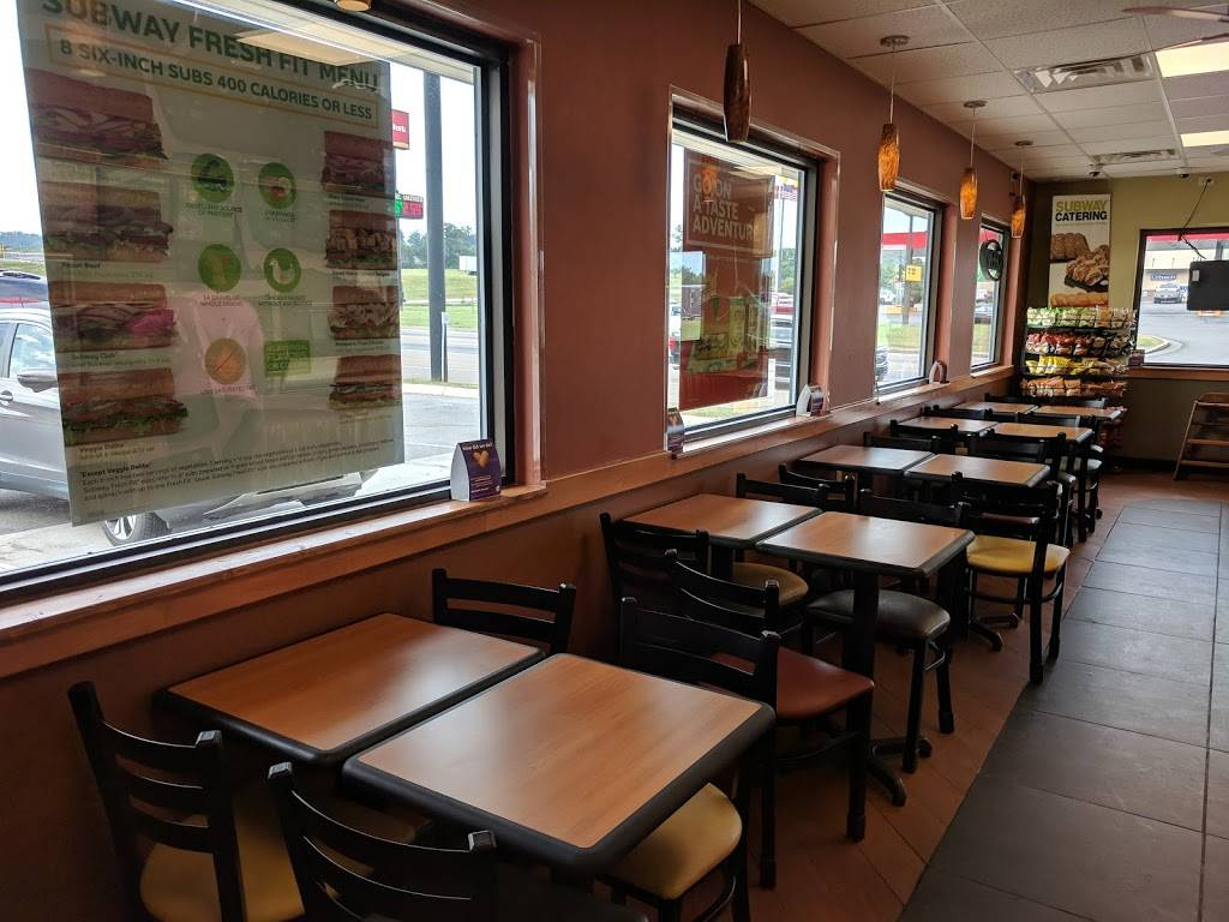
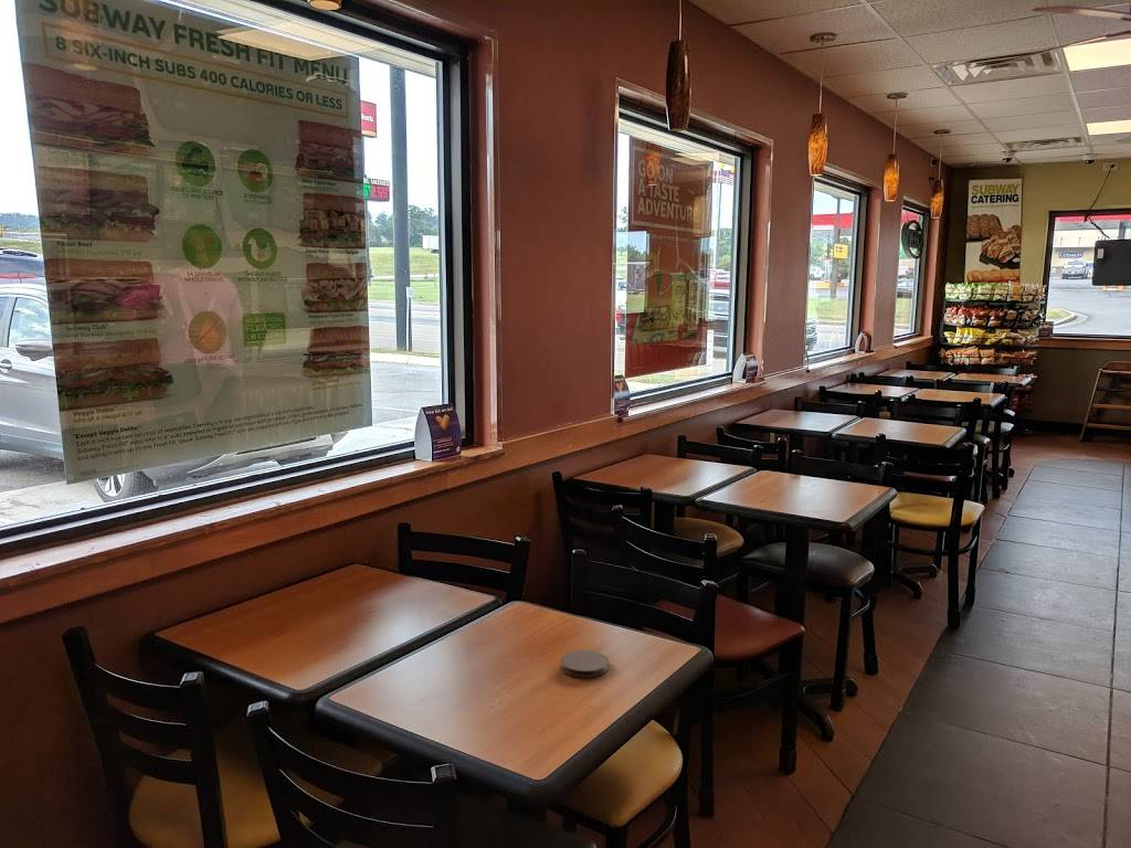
+ coaster [560,649,610,678]
